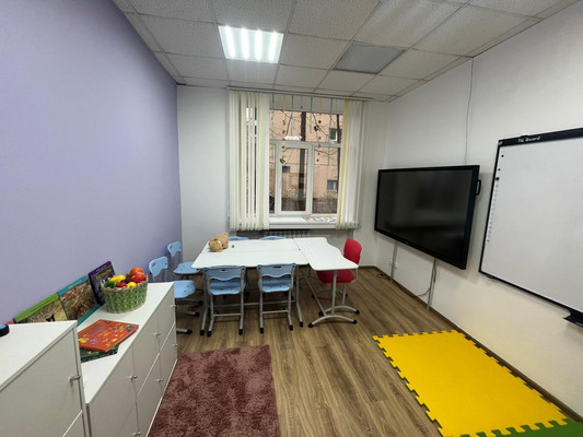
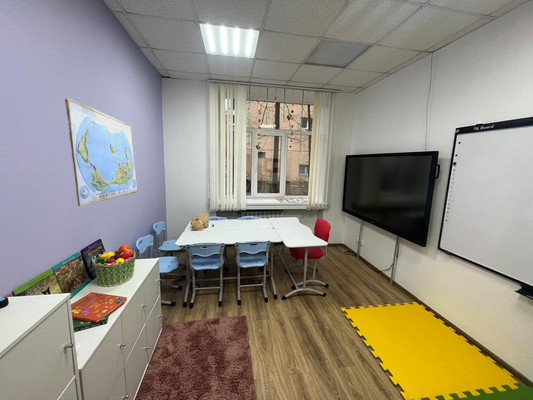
+ world map [64,96,139,207]
